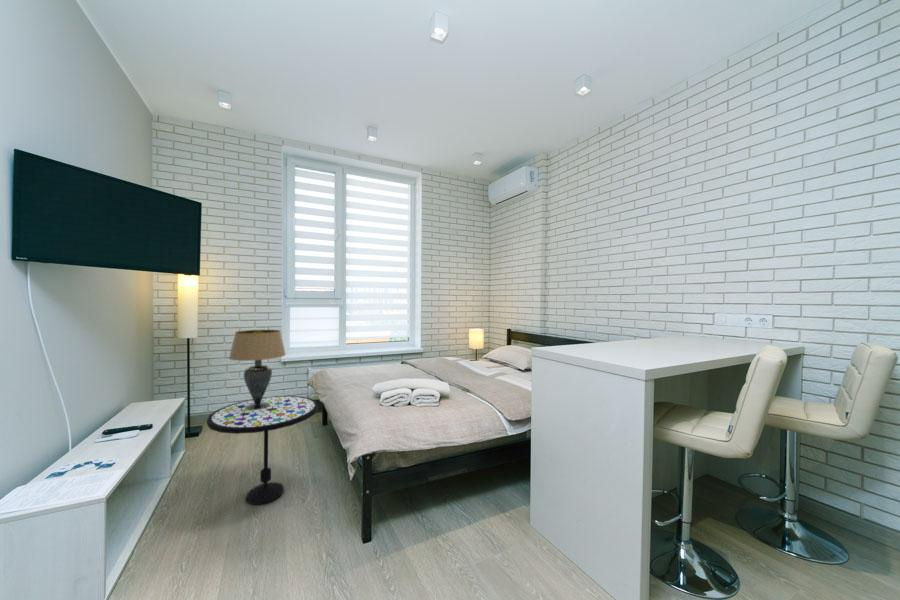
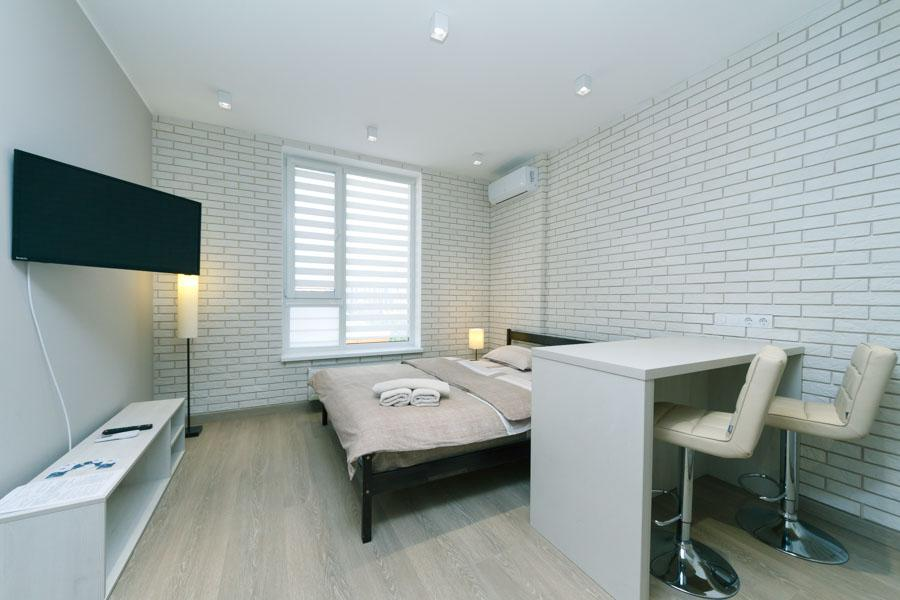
- side table [206,395,319,506]
- table lamp [228,329,287,410]
